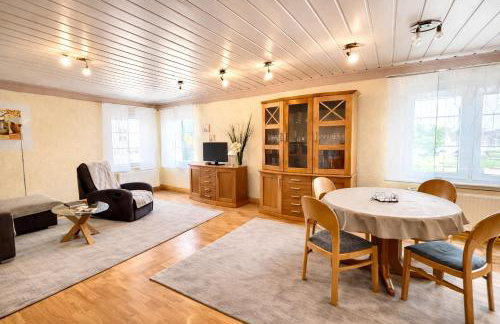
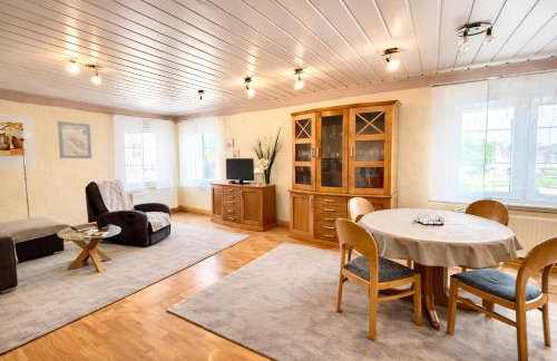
+ wall art [57,120,92,159]
